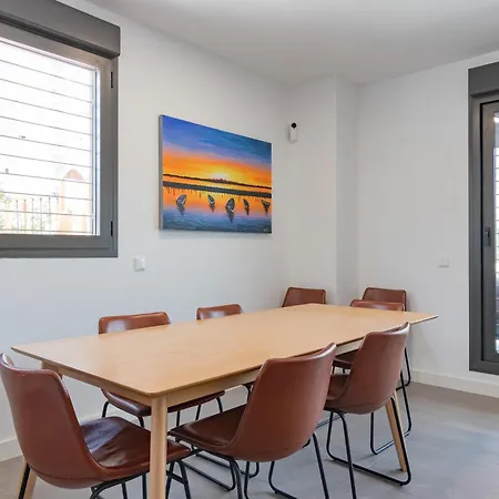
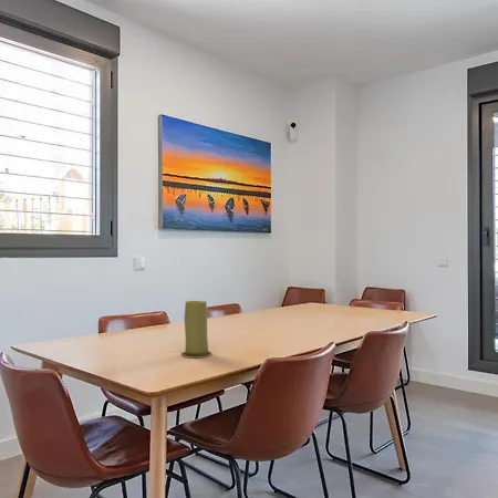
+ candle [180,300,212,359]
